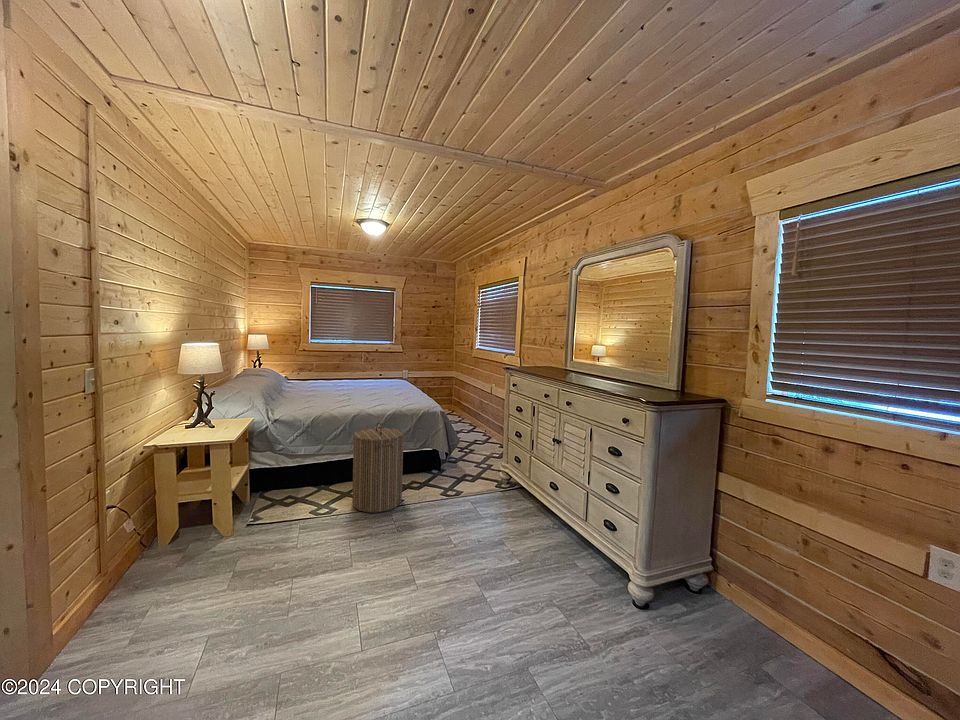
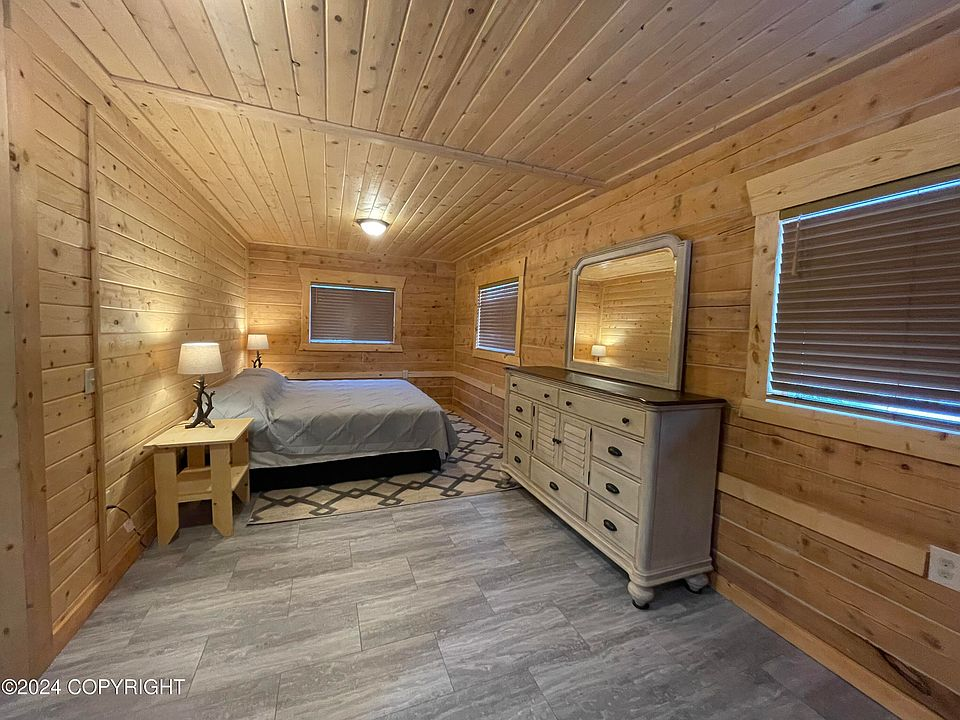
- laundry hamper [351,421,405,514]
